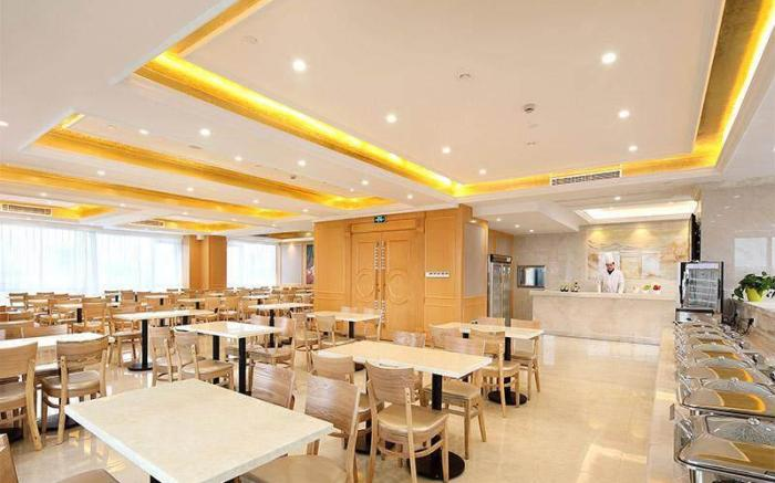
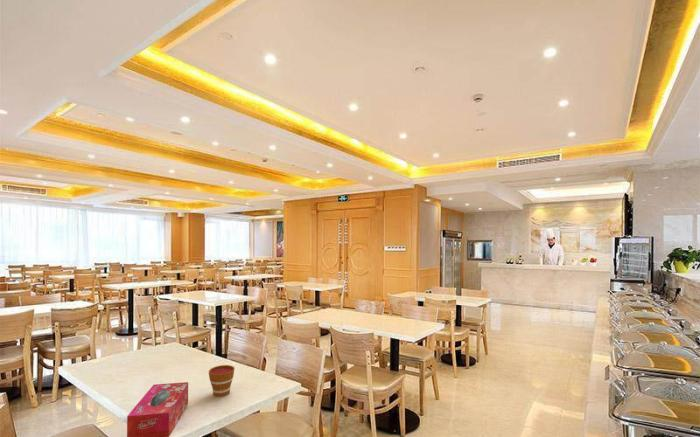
+ tissue box [126,381,189,437]
+ cup [208,364,236,398]
